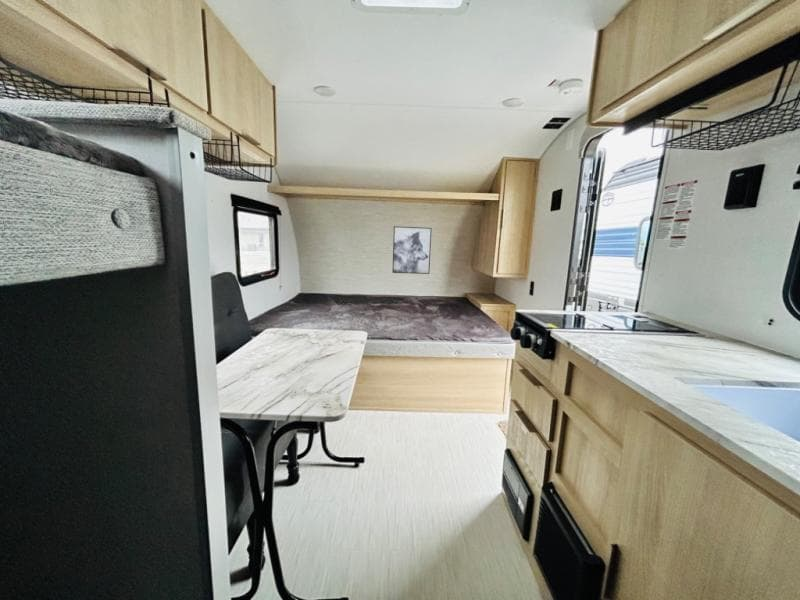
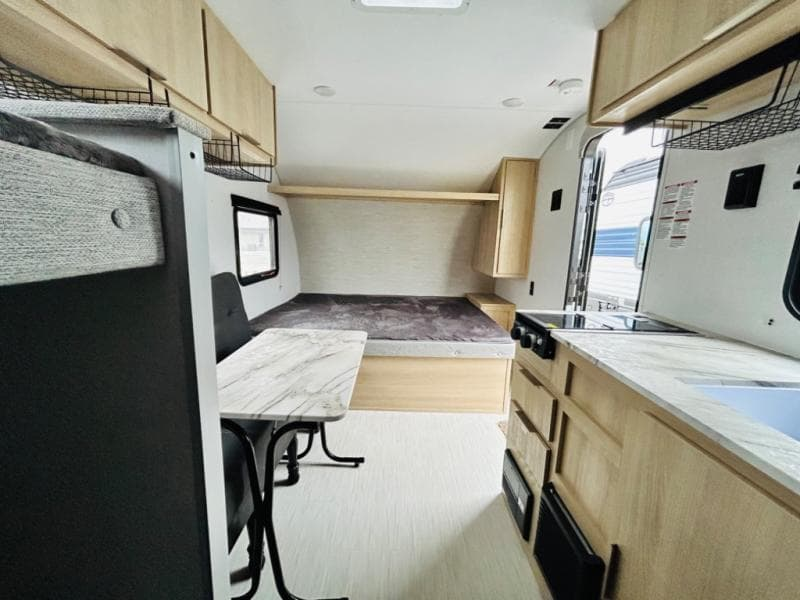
- wall art [391,225,433,275]
